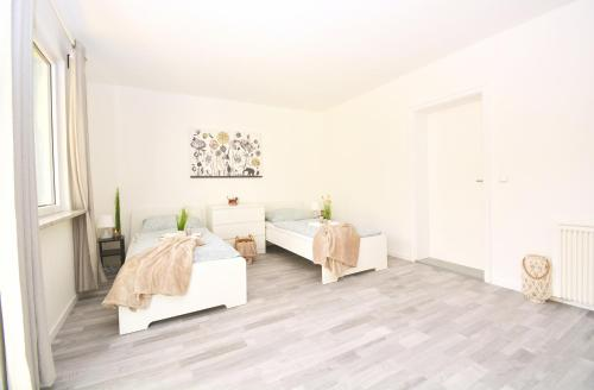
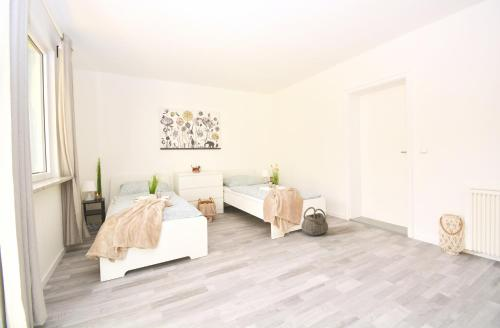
+ basket [300,206,329,237]
